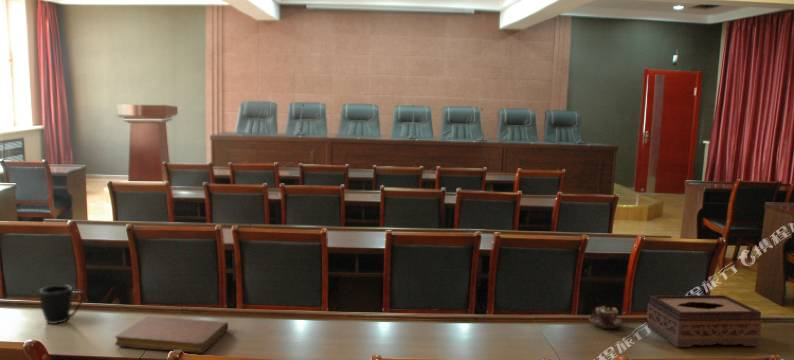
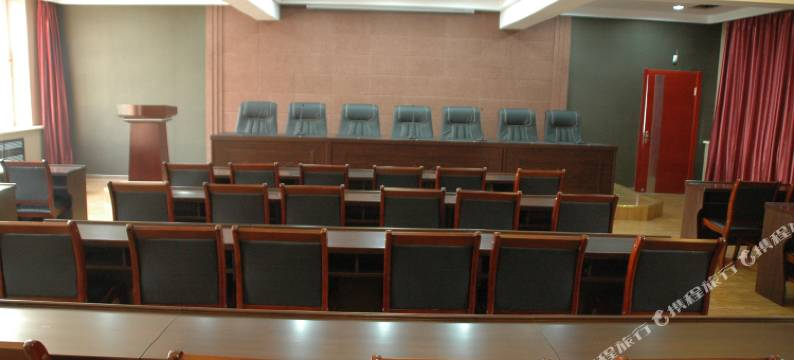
- notebook [114,315,229,354]
- teacup [588,302,624,330]
- mug [39,284,86,325]
- tissue box [646,294,763,348]
